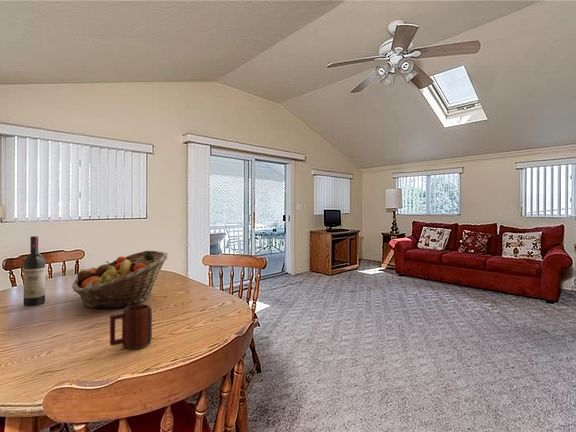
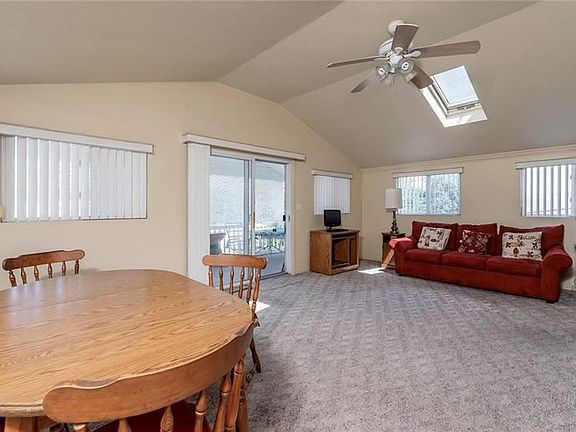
- wine bottle [23,235,46,307]
- fruit basket [71,250,169,309]
- mug [109,303,153,350]
